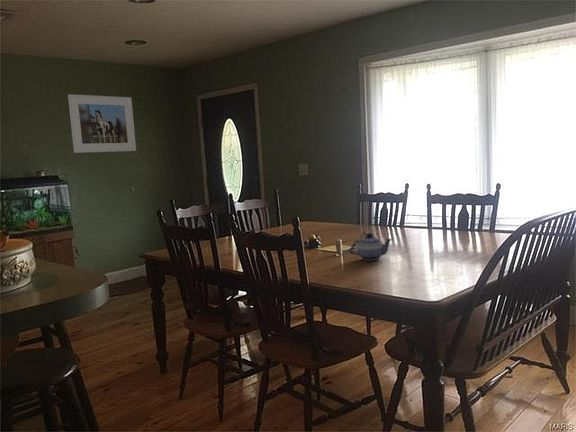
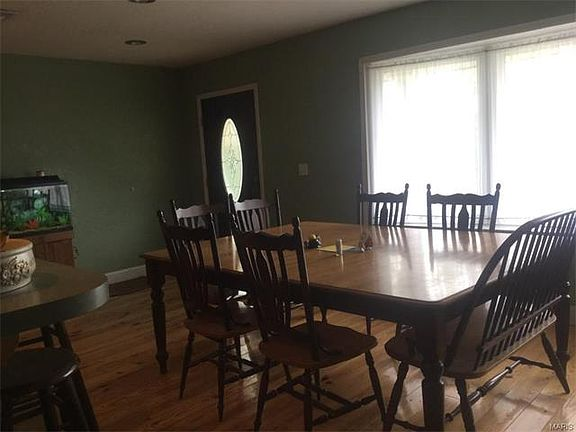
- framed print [67,93,137,154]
- teapot [348,232,393,261]
